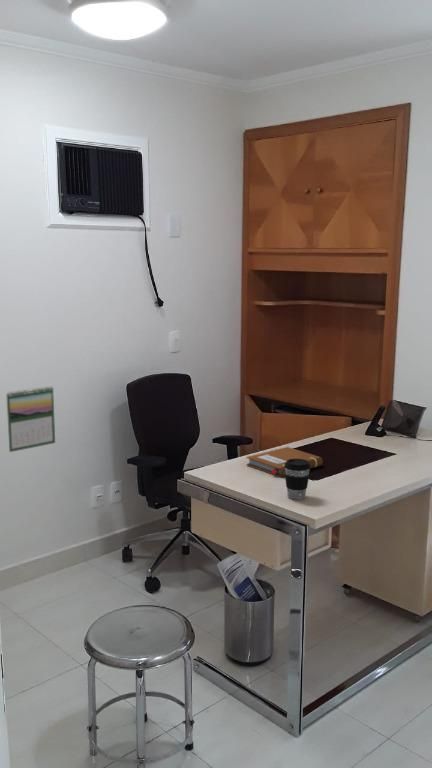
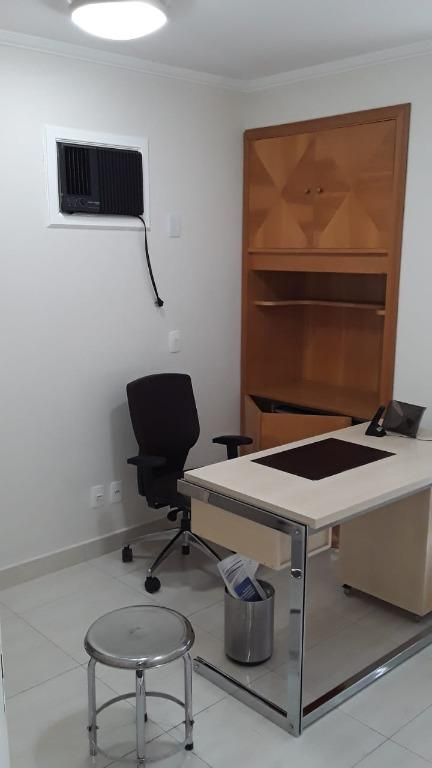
- calendar [5,385,56,453]
- notebook [245,446,324,478]
- coffee cup [284,459,311,501]
